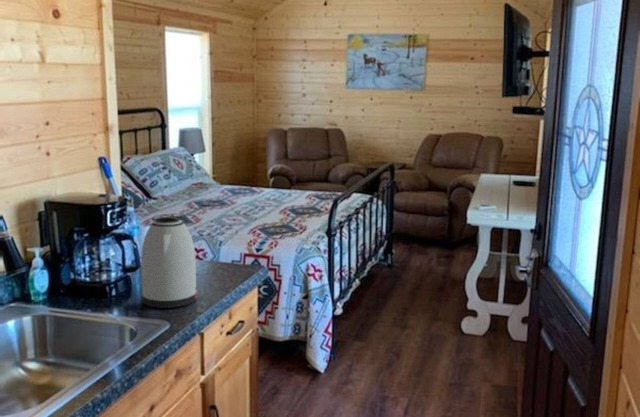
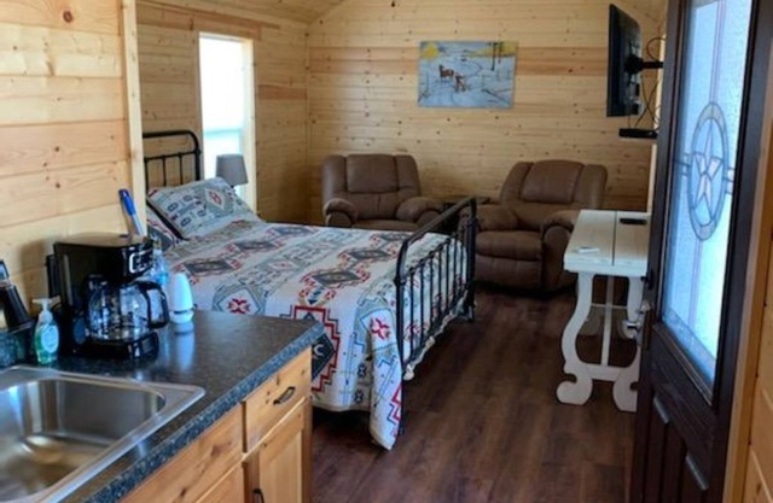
- kettle [140,215,198,309]
